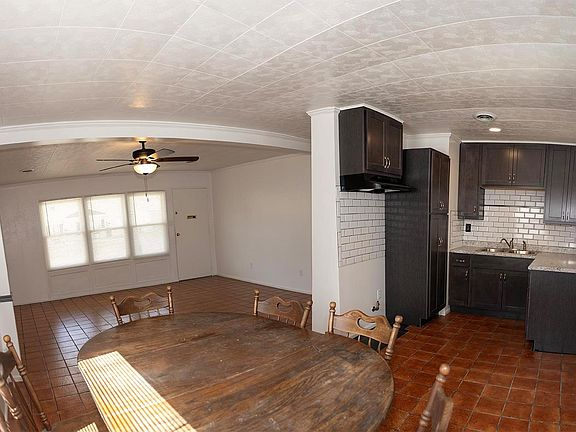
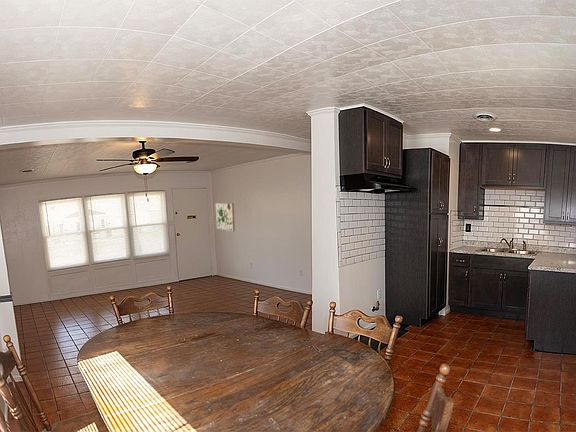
+ wall art [214,202,236,233]
